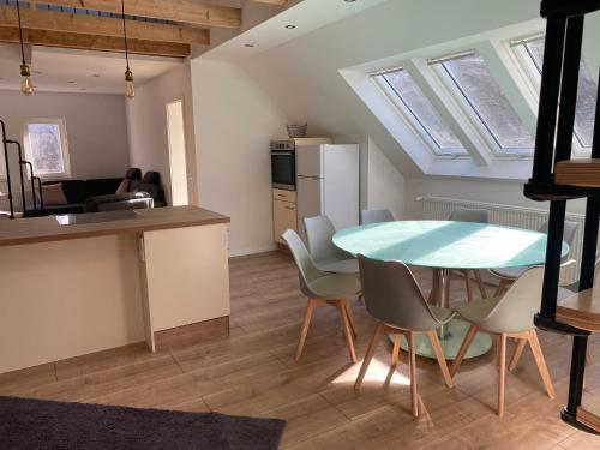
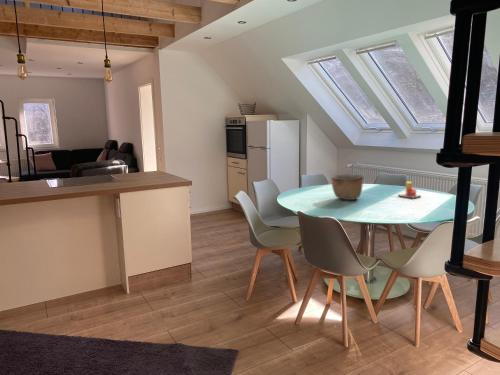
+ candle [397,181,422,200]
+ bowl [330,173,365,201]
